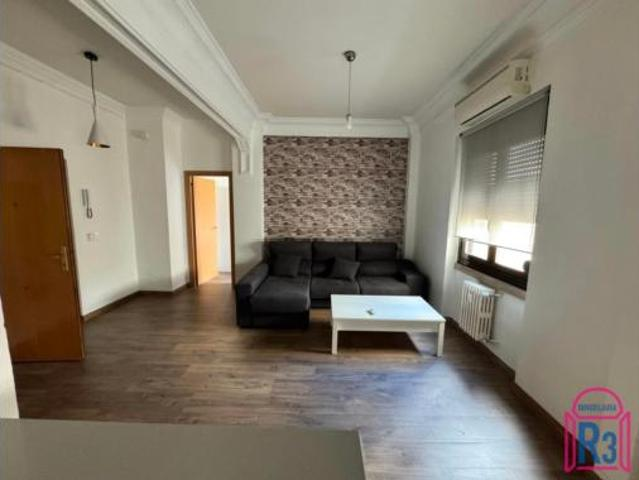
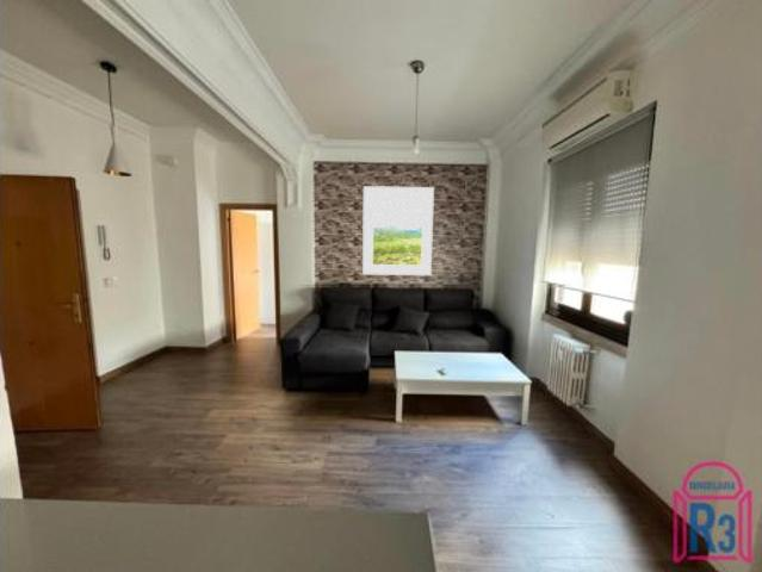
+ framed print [361,185,435,276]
